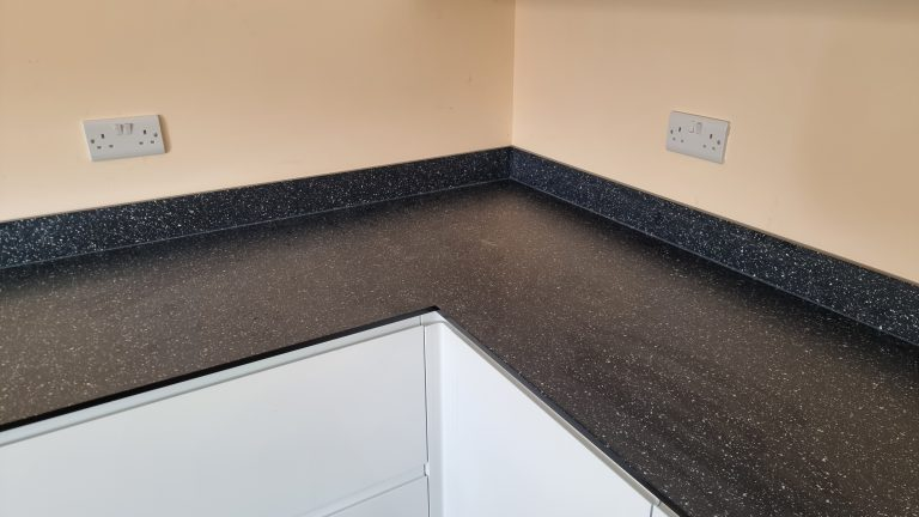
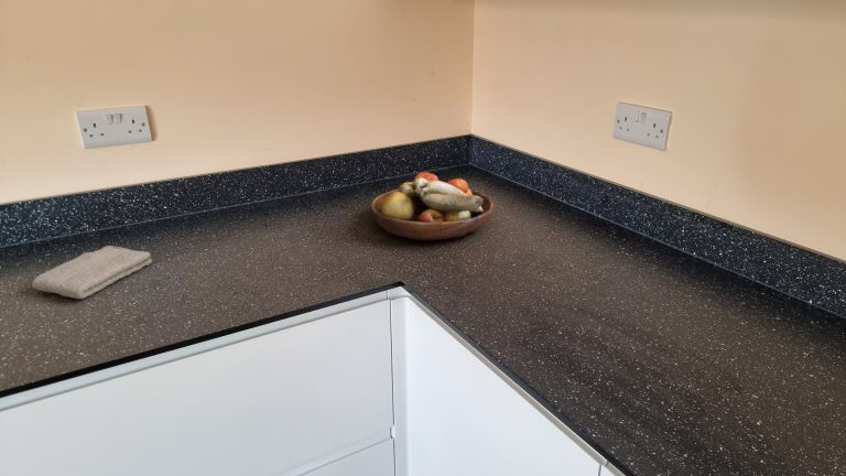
+ fruit bowl [369,171,495,242]
+ washcloth [31,245,153,300]
